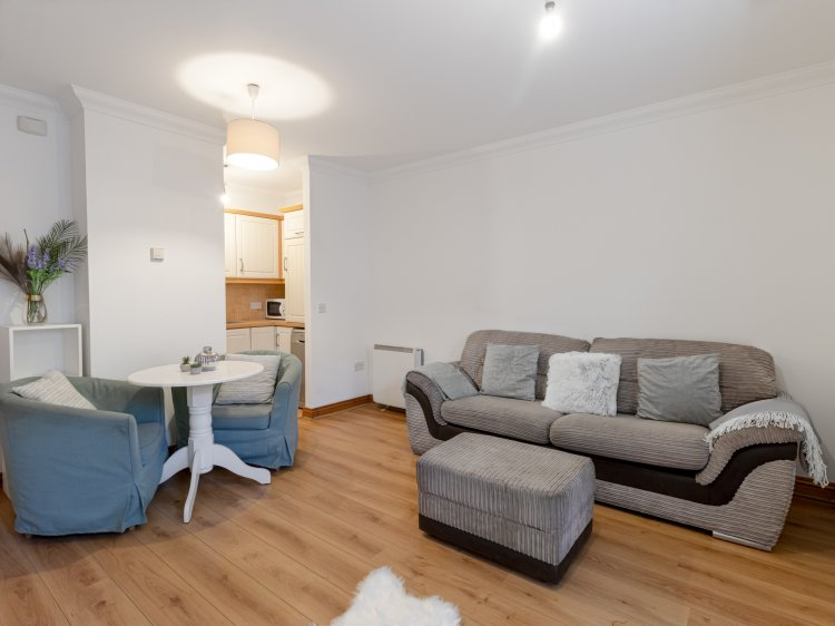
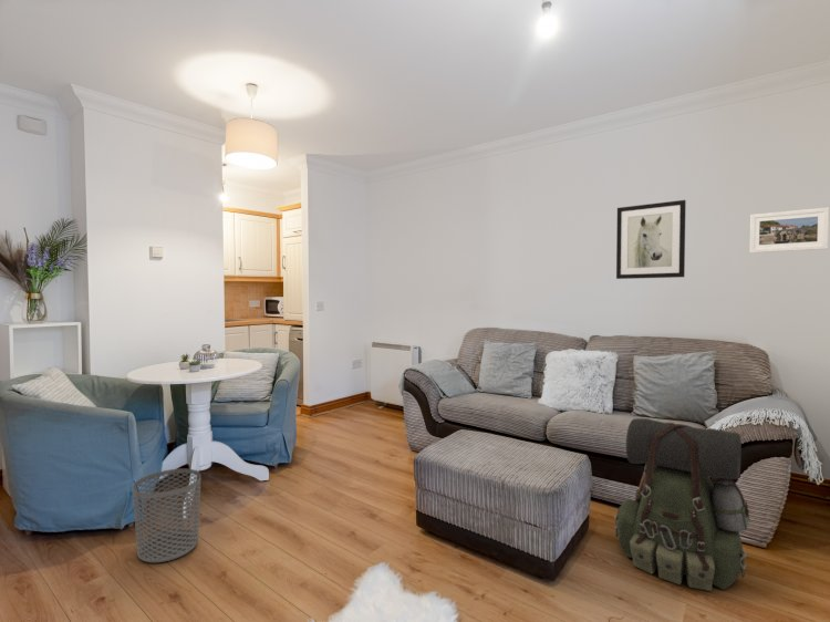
+ wall art [615,199,687,280]
+ waste bin [132,468,201,563]
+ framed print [748,206,830,255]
+ backpack [613,417,751,592]
